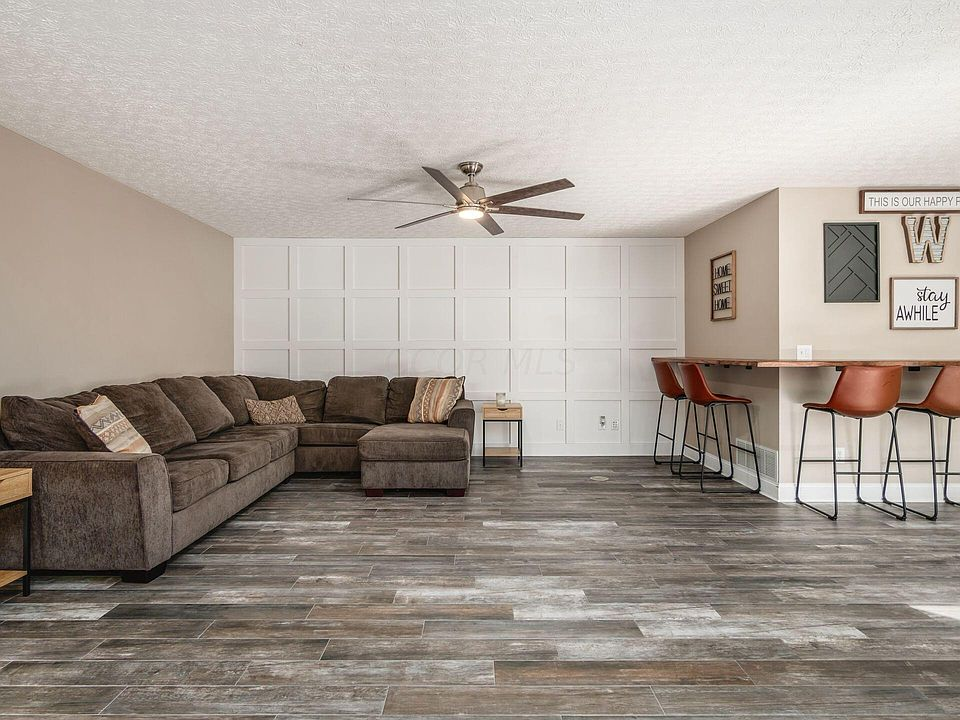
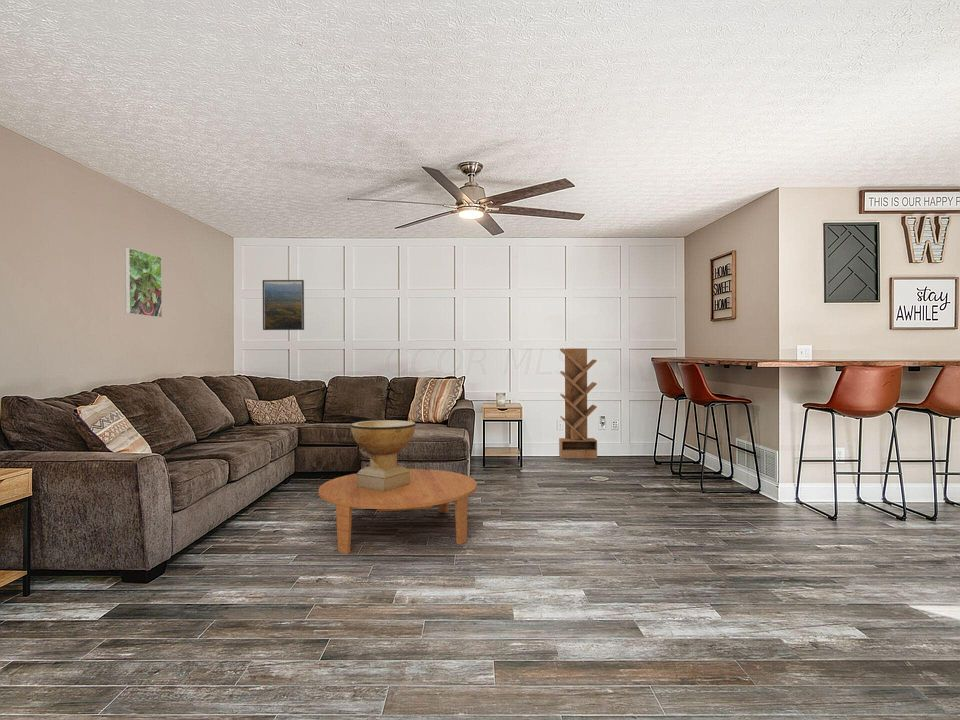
+ decorative bowl [350,419,417,492]
+ bookshelf [558,347,598,460]
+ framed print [262,279,305,331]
+ coffee table [318,468,478,555]
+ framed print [124,246,163,319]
